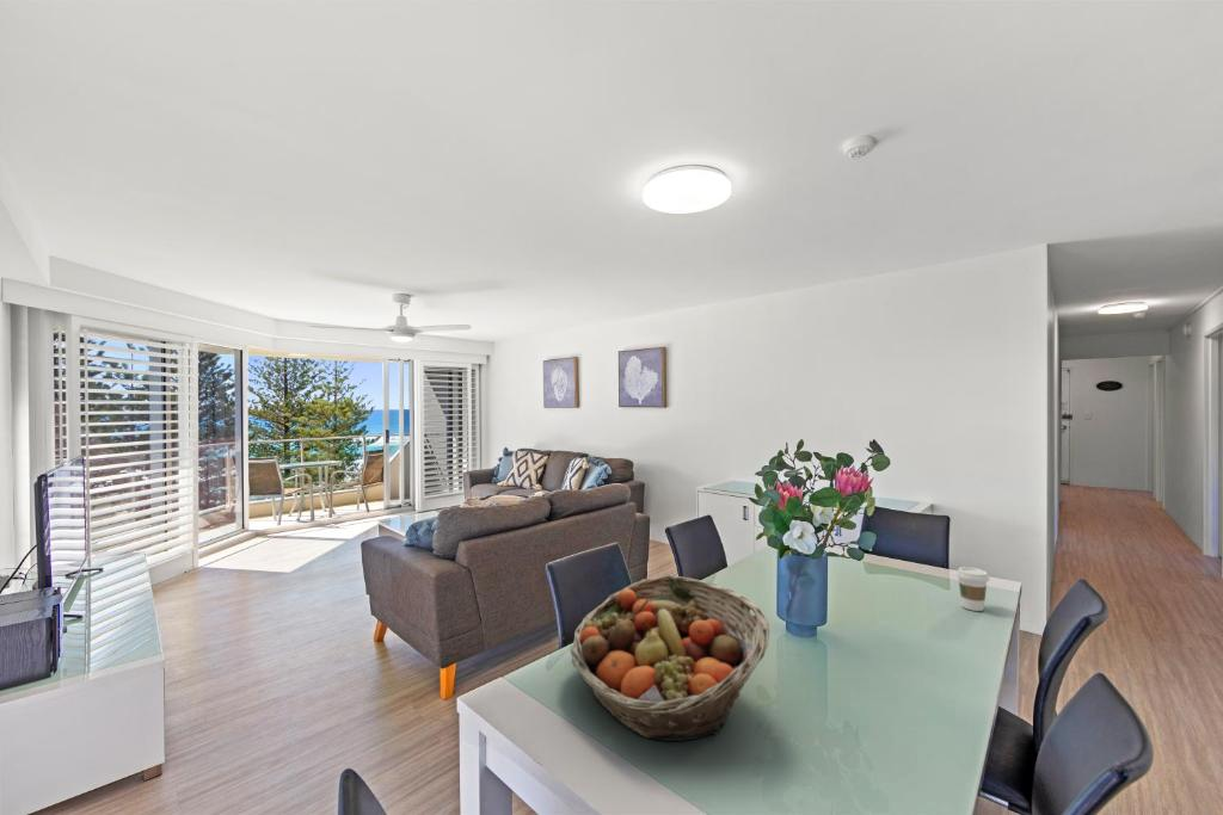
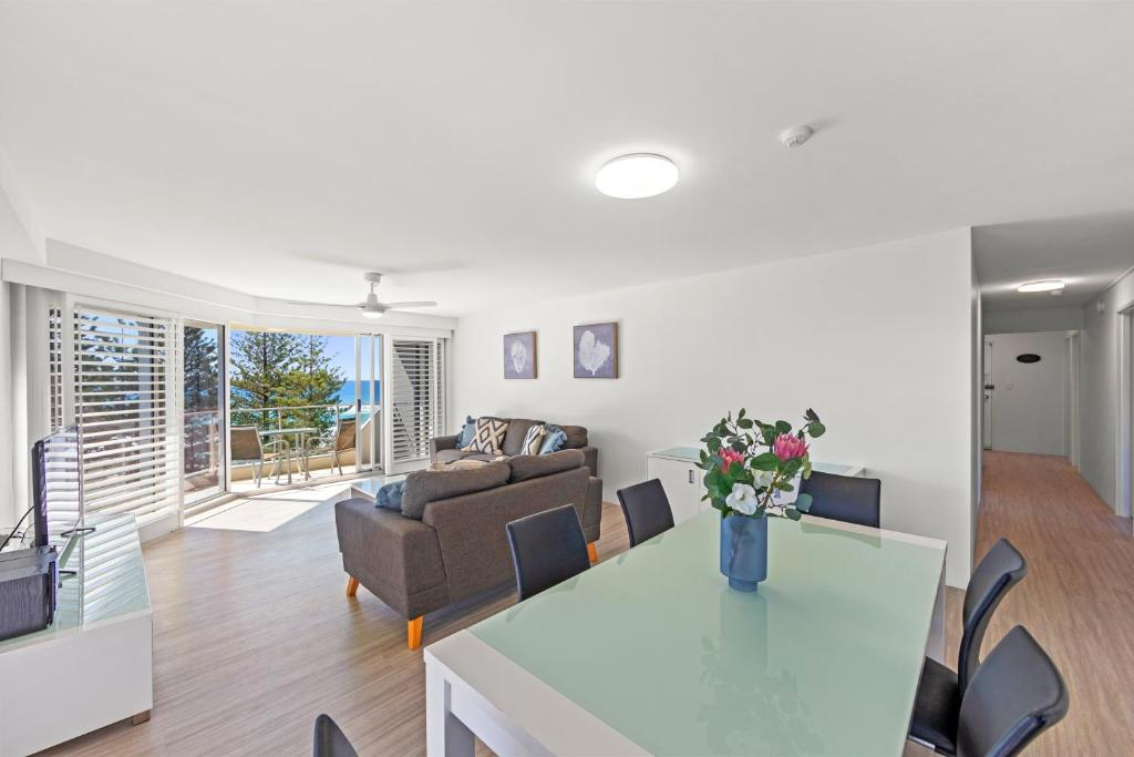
- fruit basket [570,574,770,742]
- coffee cup [954,566,990,612]
